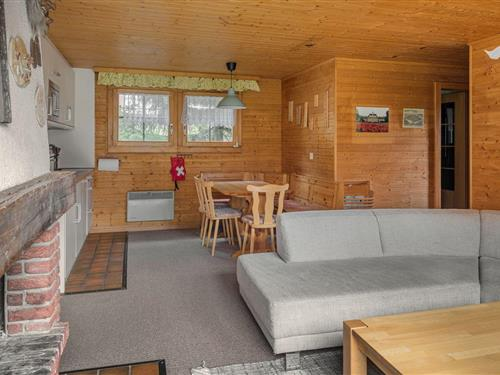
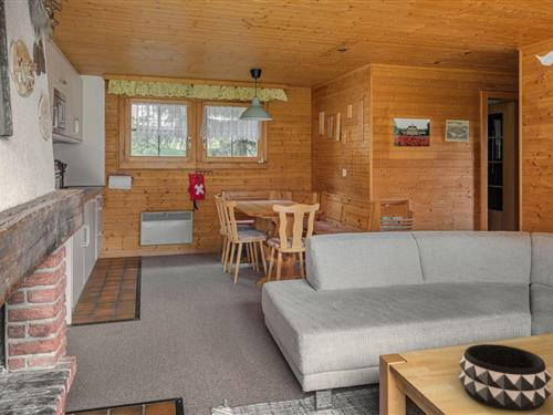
+ decorative bowl [458,343,553,413]
